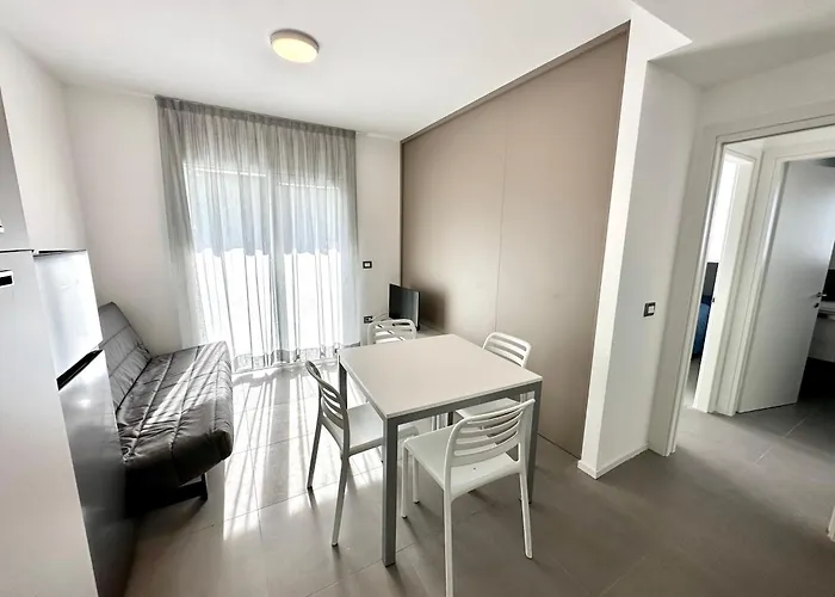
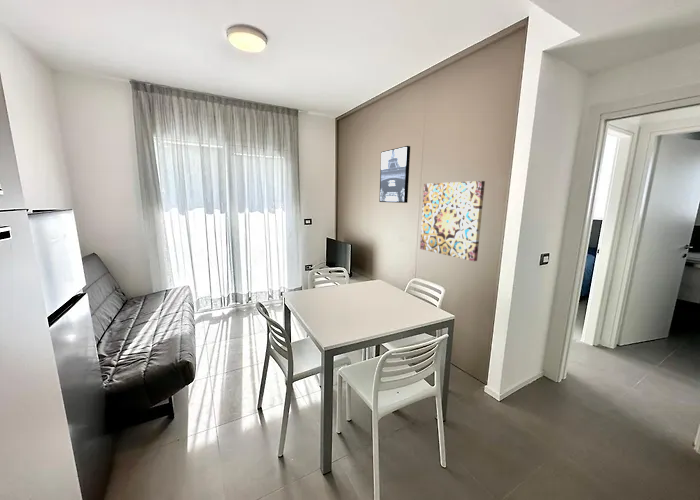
+ wall art [378,145,411,204]
+ wall art [419,180,486,262]
